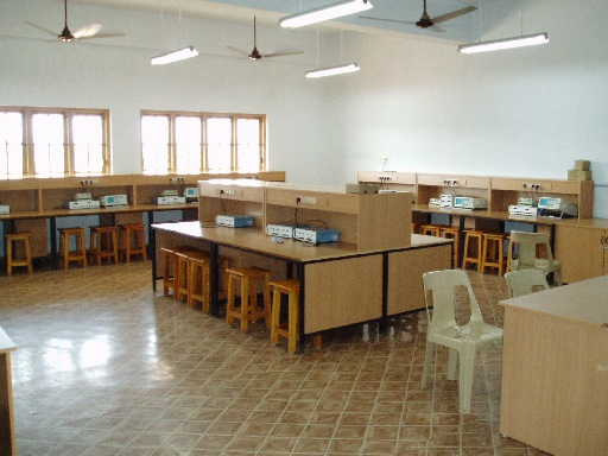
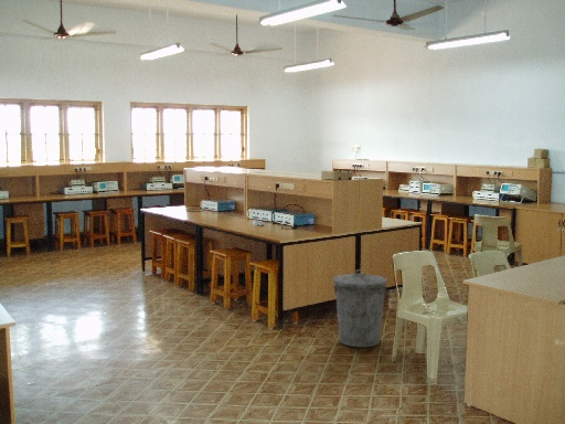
+ trash can [332,268,388,348]
